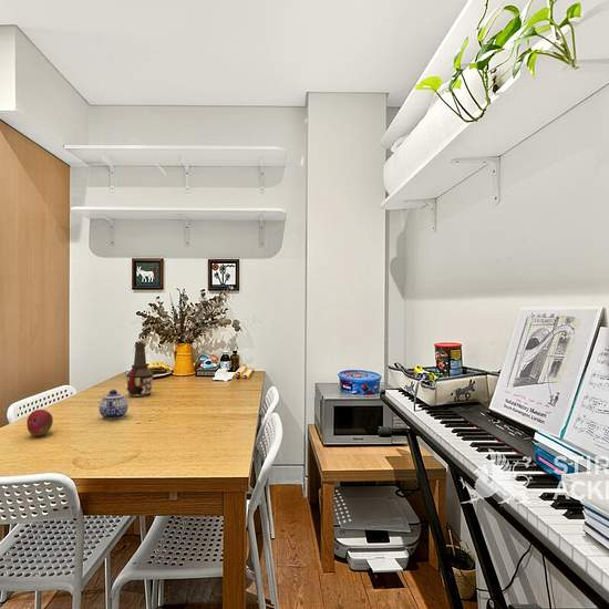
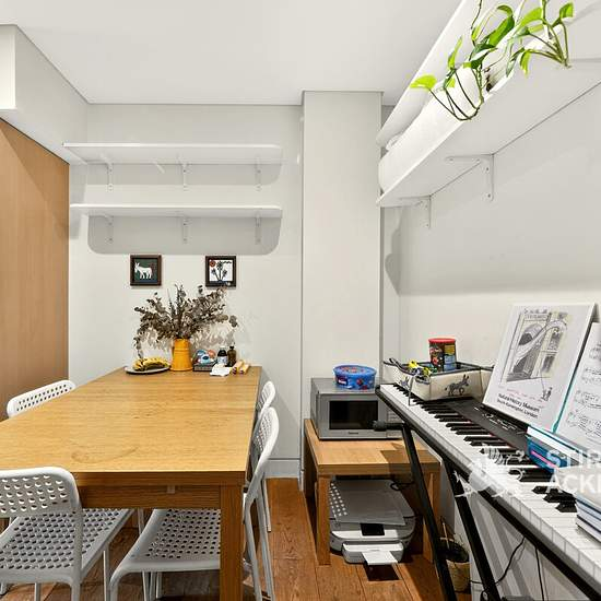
- fruit [25,409,54,437]
- teapot [99,389,130,421]
- bottle [125,342,155,398]
